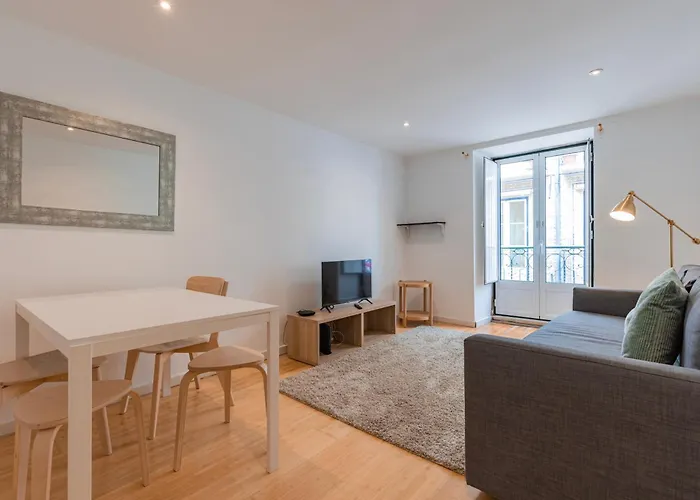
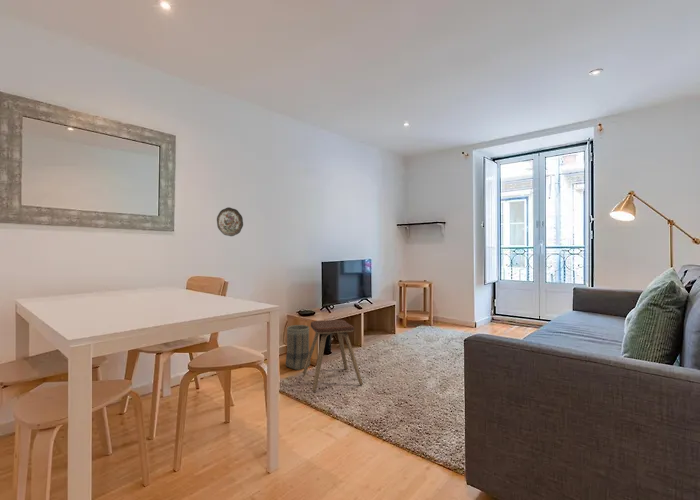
+ decorative plate [216,206,244,237]
+ music stool [302,319,364,393]
+ basket [285,324,311,371]
